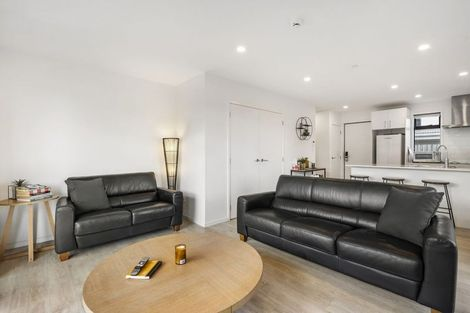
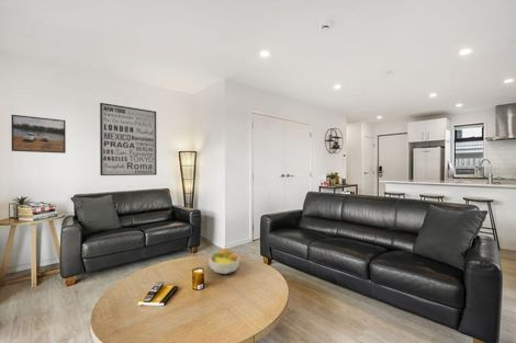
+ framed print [10,114,67,155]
+ fruit bowl [207,248,240,275]
+ wall art [99,102,158,176]
